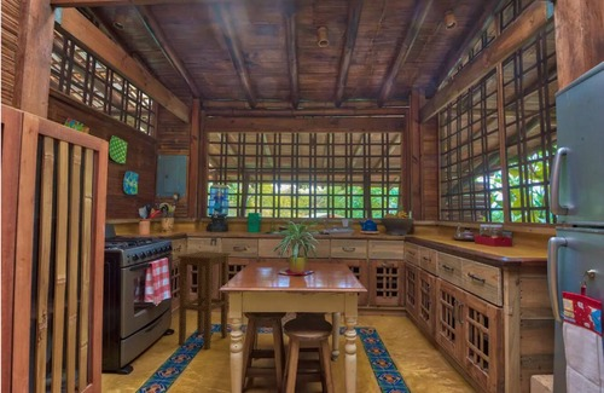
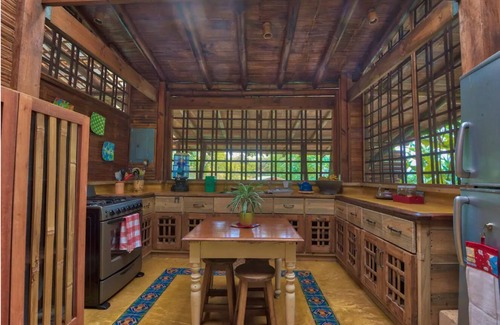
- stool [176,250,232,351]
